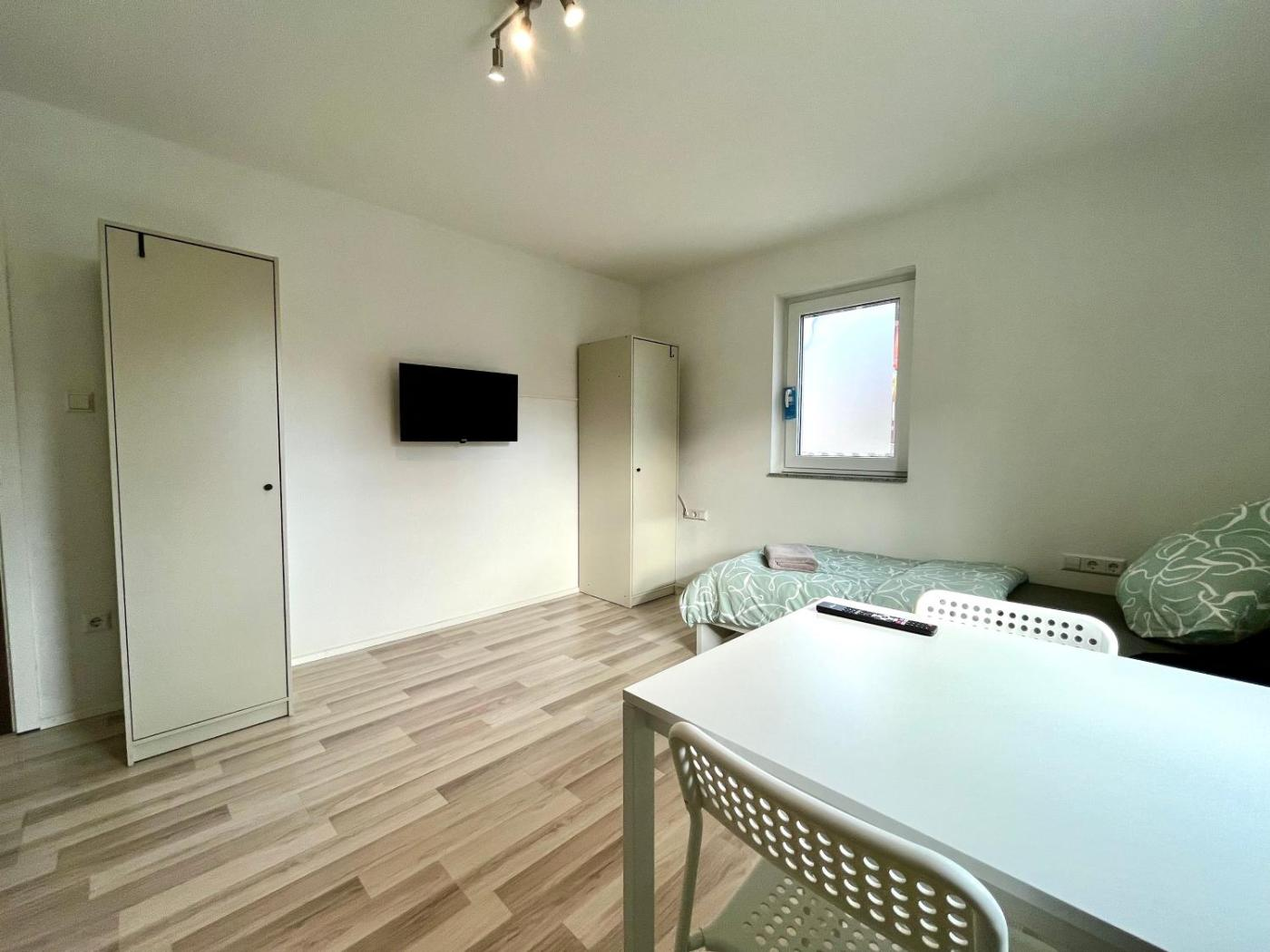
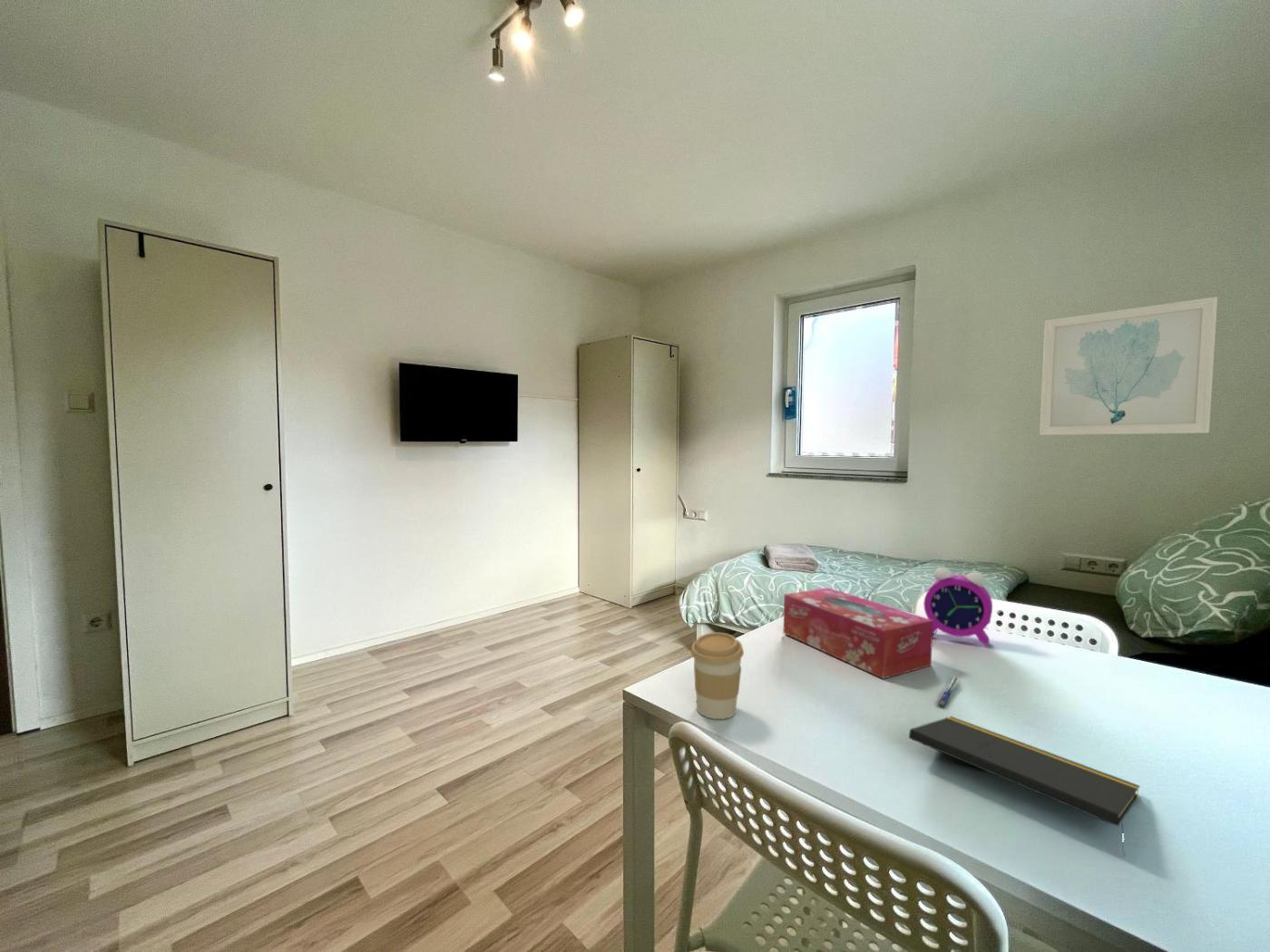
+ notepad [908,715,1140,858]
+ alarm clock [923,558,993,646]
+ coffee cup [690,632,745,720]
+ pen [934,675,962,708]
+ wall art [1039,296,1218,436]
+ tissue box [783,587,933,680]
